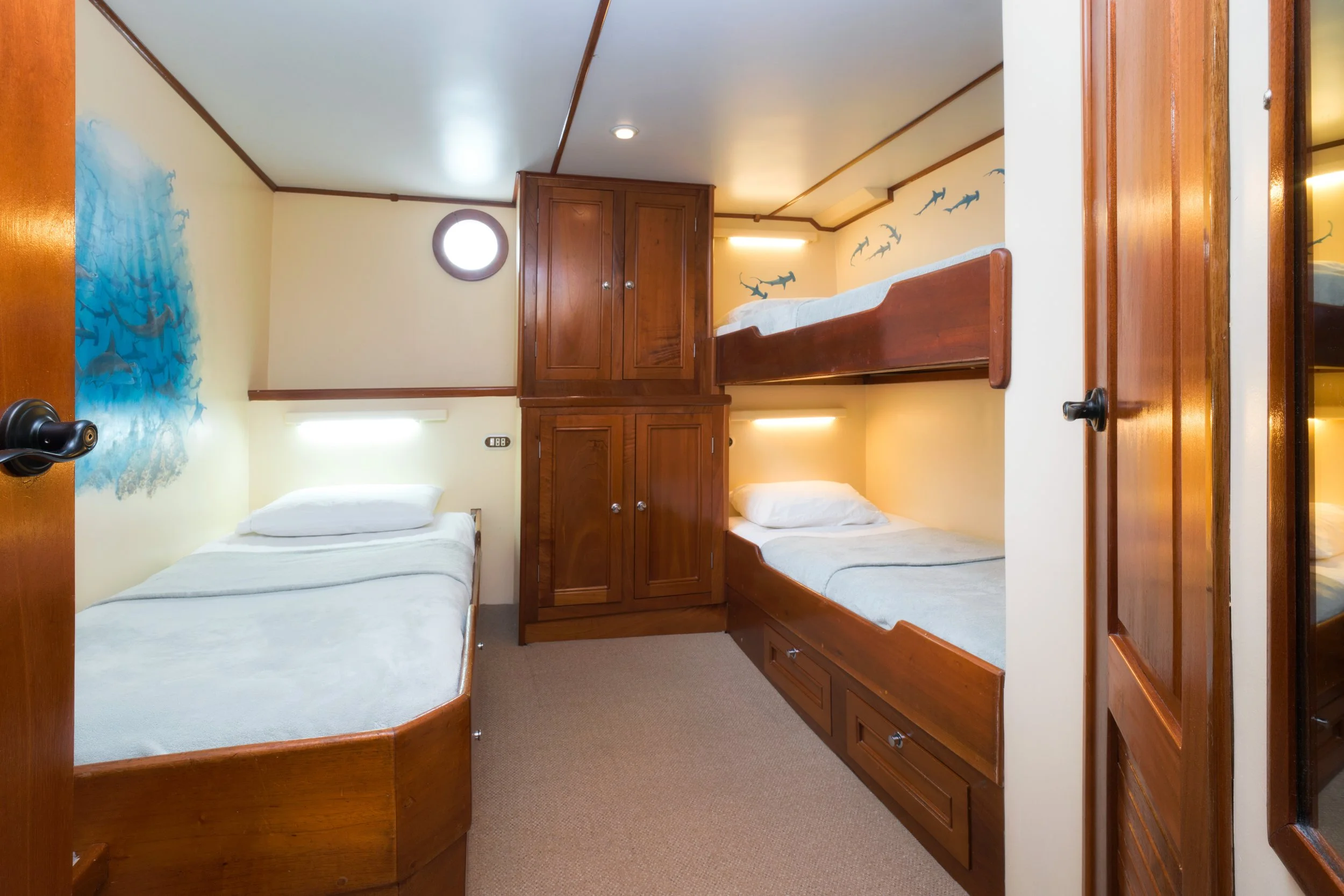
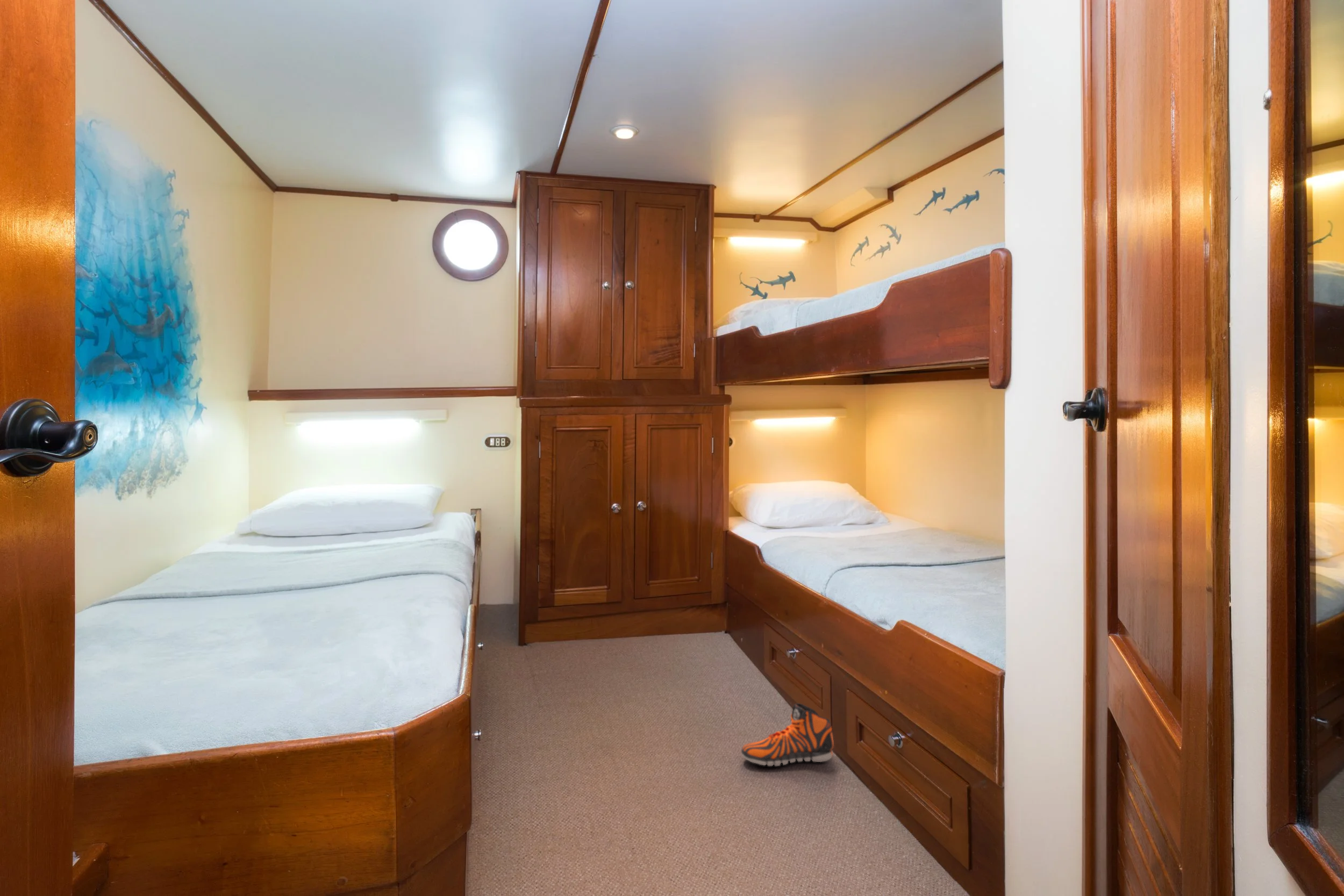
+ sneaker [741,703,834,766]
